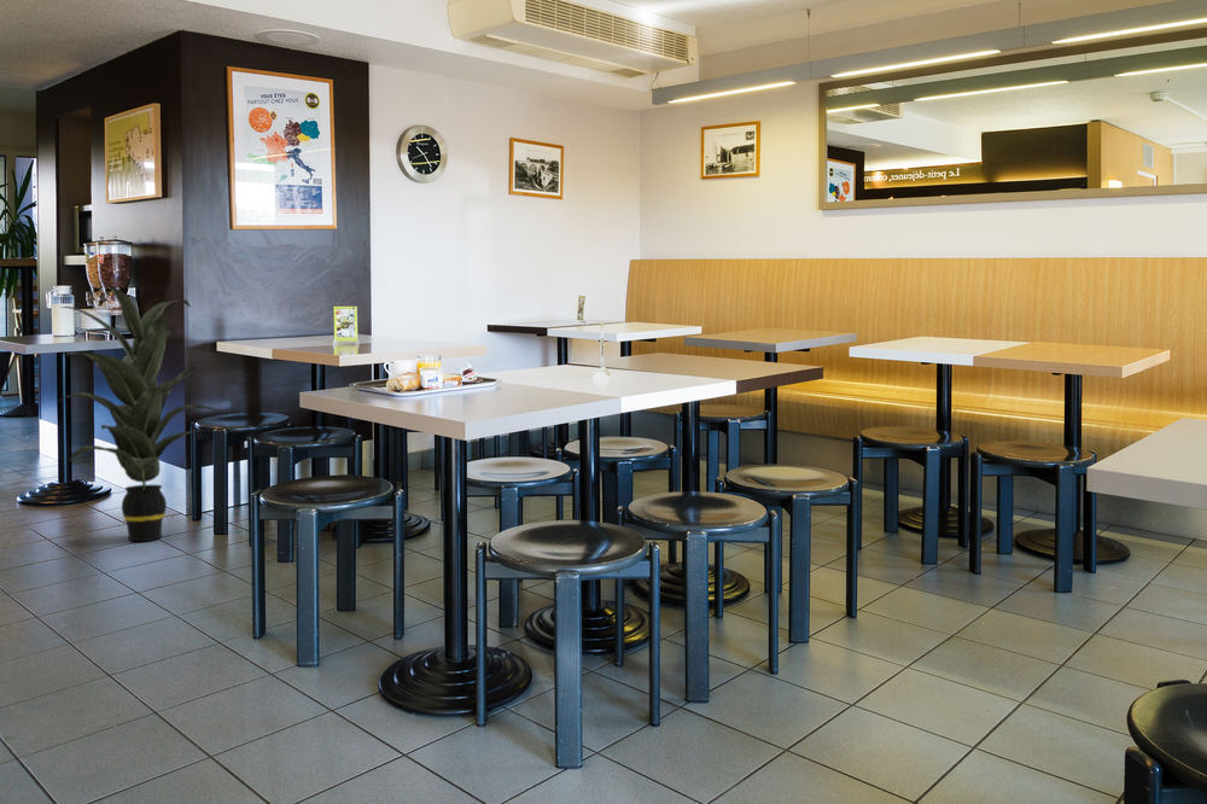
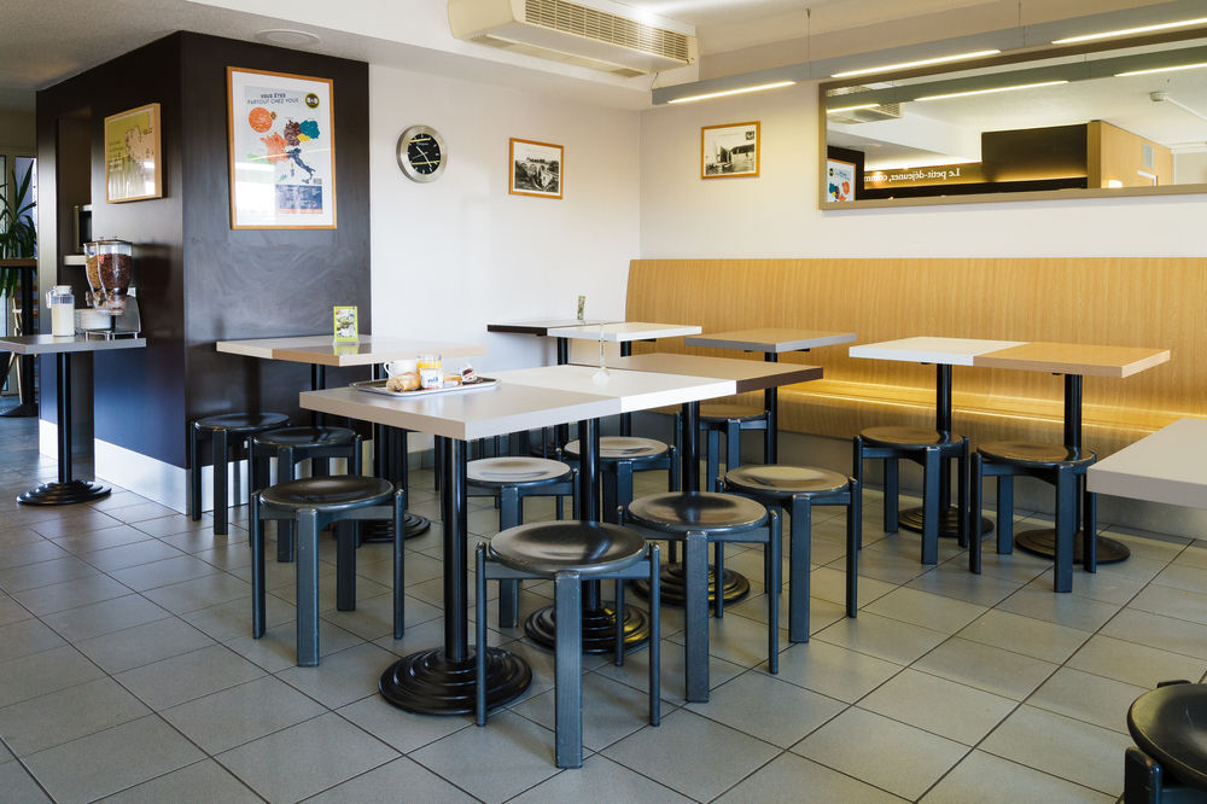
- indoor plant [58,280,223,542]
